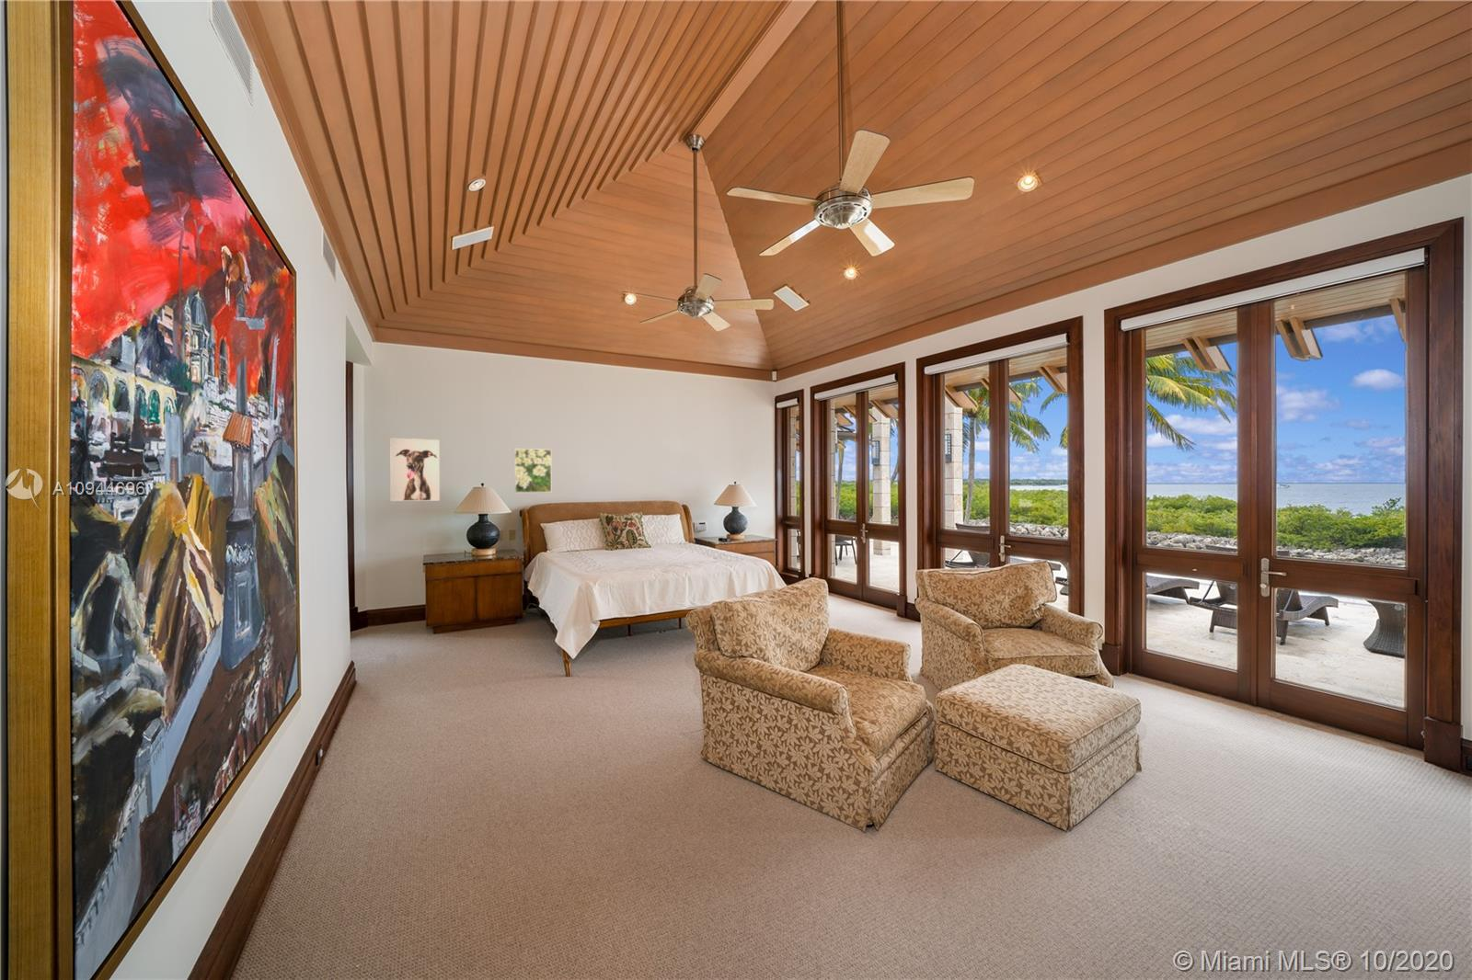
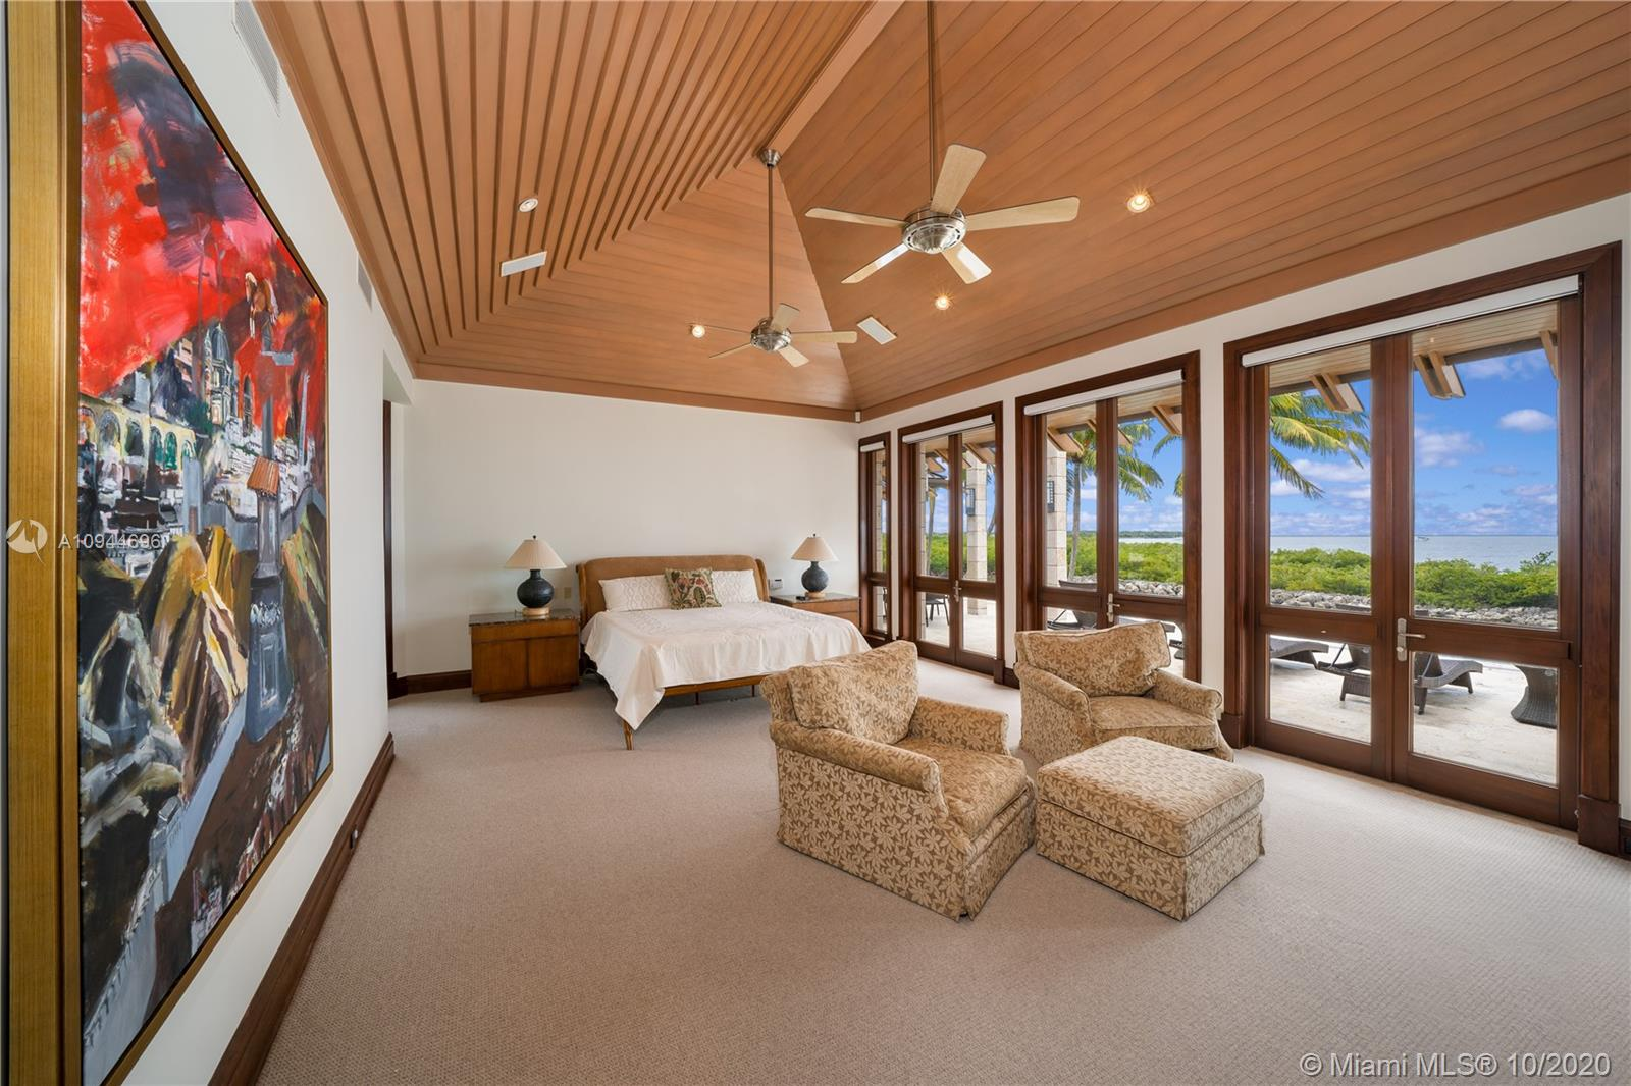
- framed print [390,438,441,502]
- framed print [513,447,552,493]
